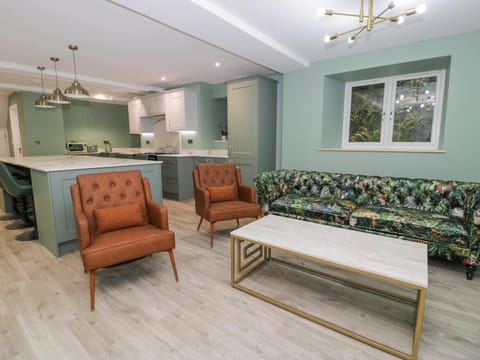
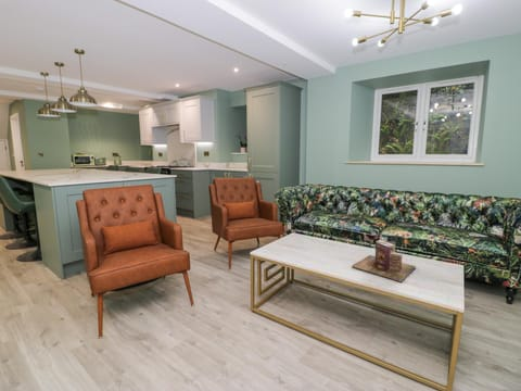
+ books [352,239,417,282]
